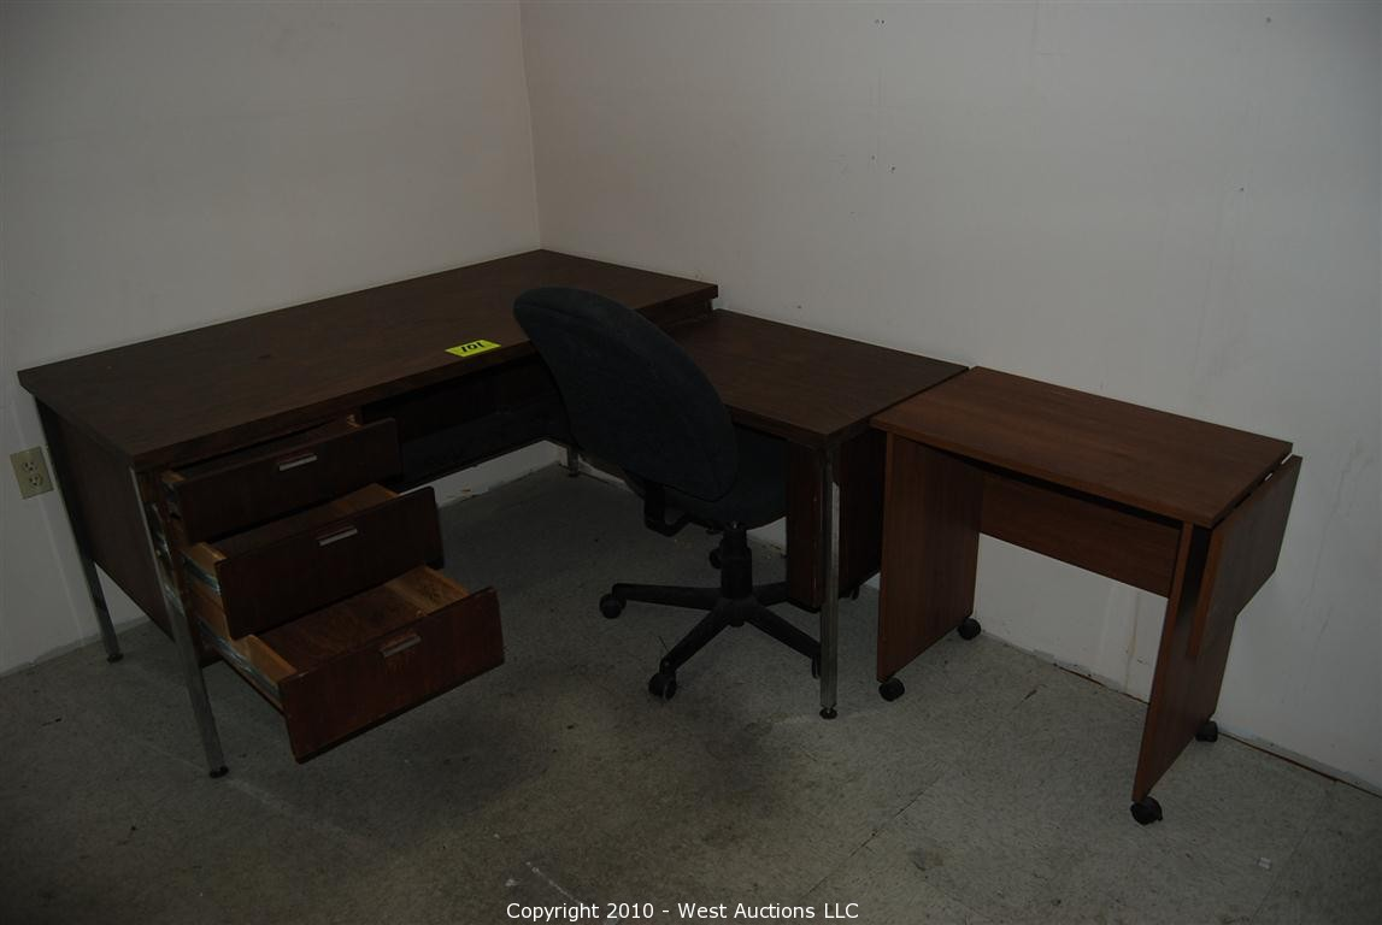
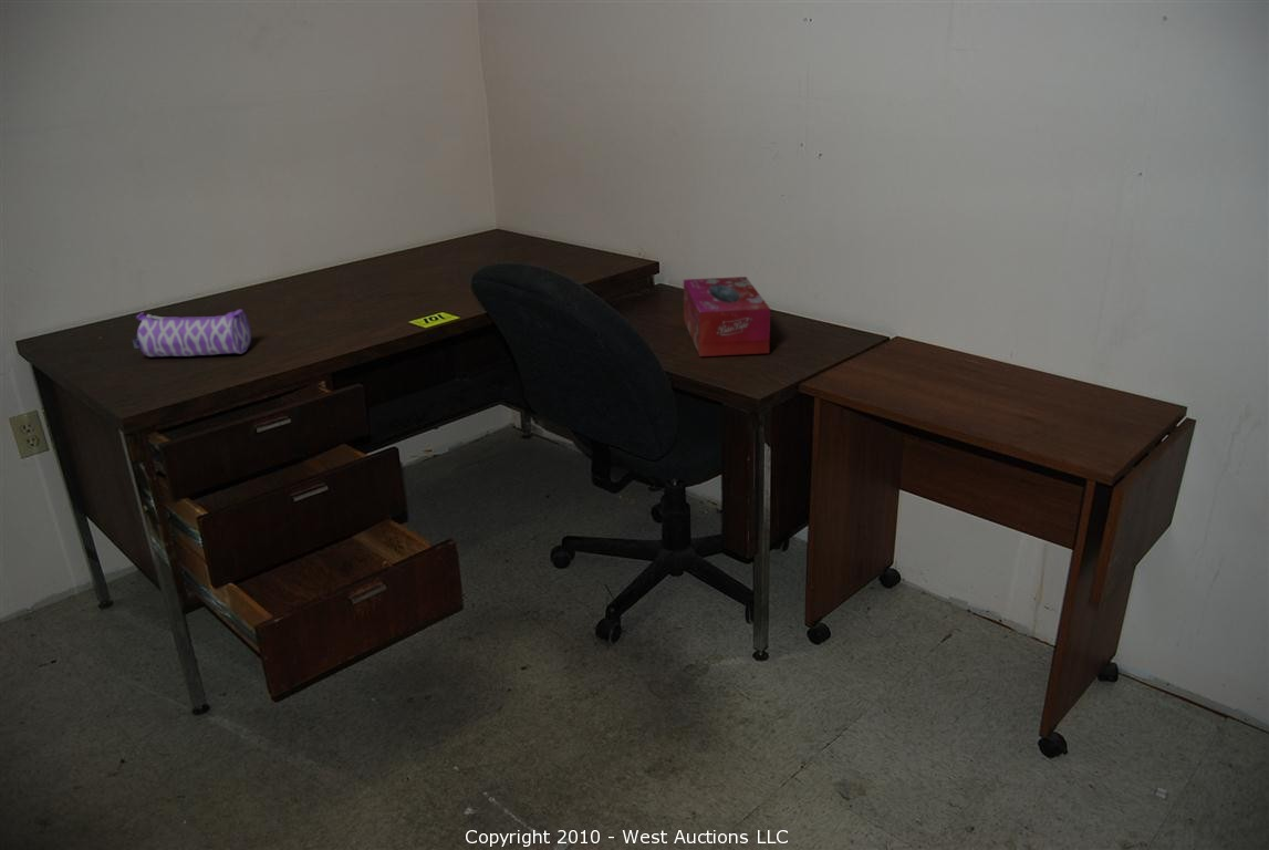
+ pencil case [131,309,252,357]
+ tissue box [683,276,771,357]
